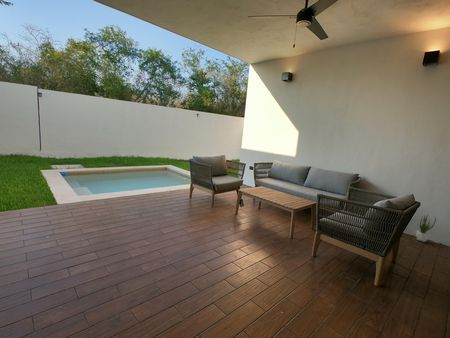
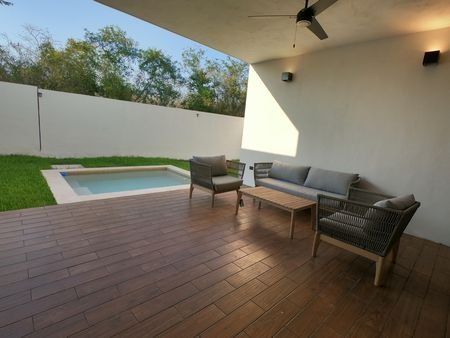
- potted plant [415,214,437,243]
